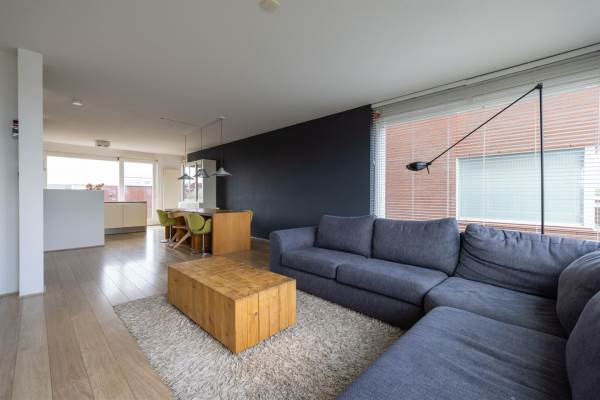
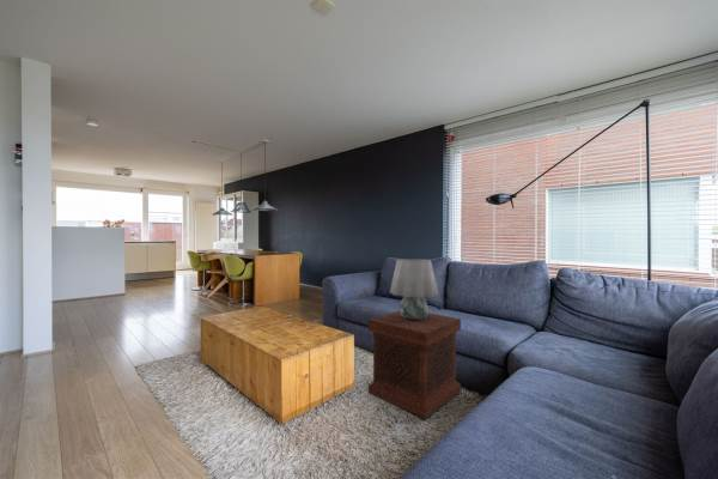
+ side table [367,310,462,420]
+ table lamp [389,259,439,320]
